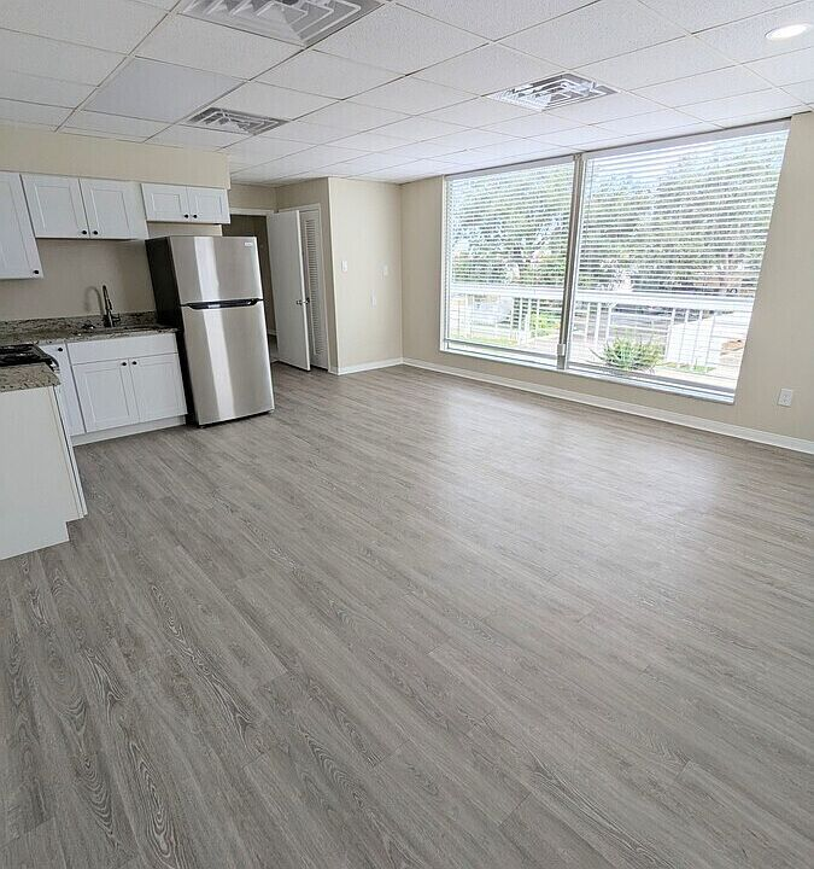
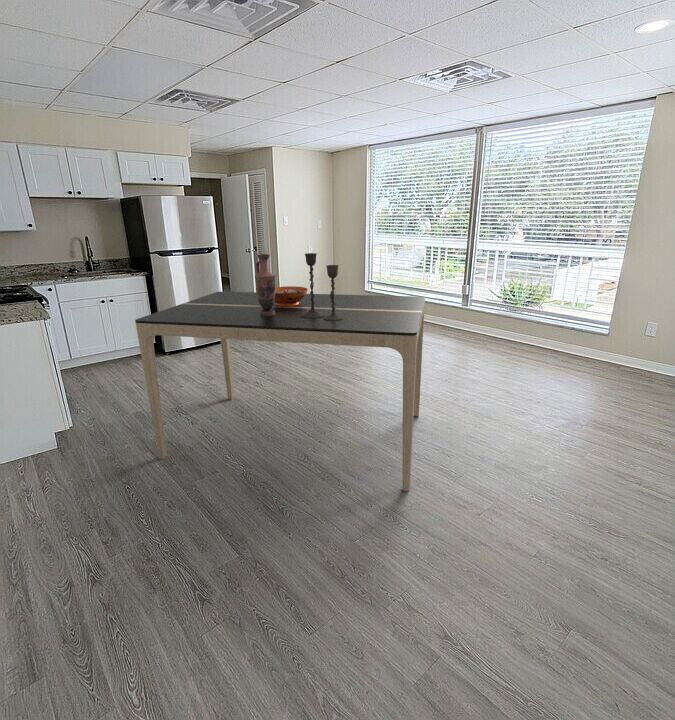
+ vase [254,252,276,316]
+ decorative bowl [274,285,309,306]
+ candlestick [301,252,344,321]
+ dining table [134,291,426,492]
